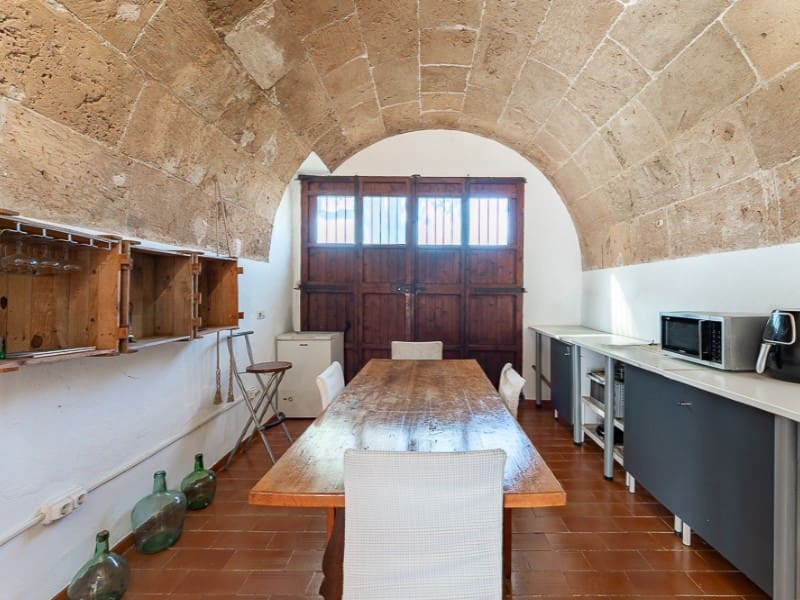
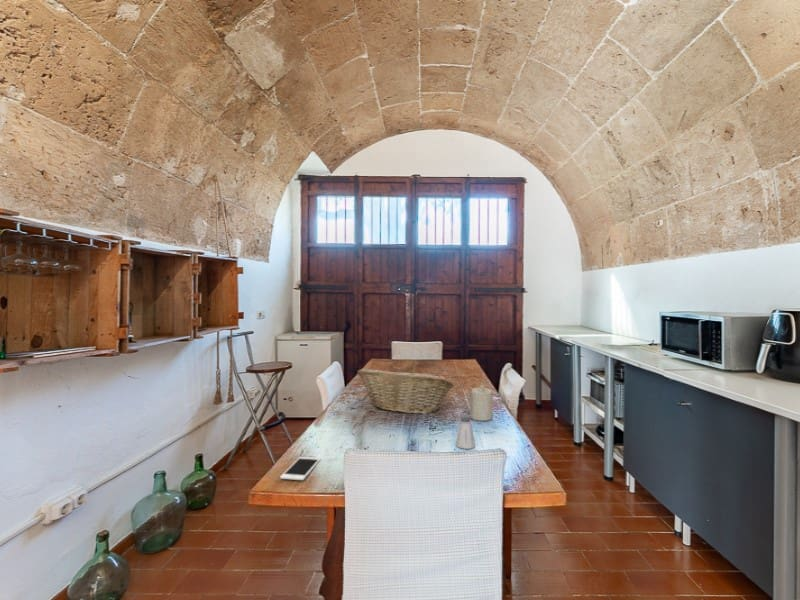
+ cell phone [279,456,322,481]
+ candle [469,384,493,422]
+ fruit basket [356,368,455,415]
+ saltshaker [455,417,476,450]
